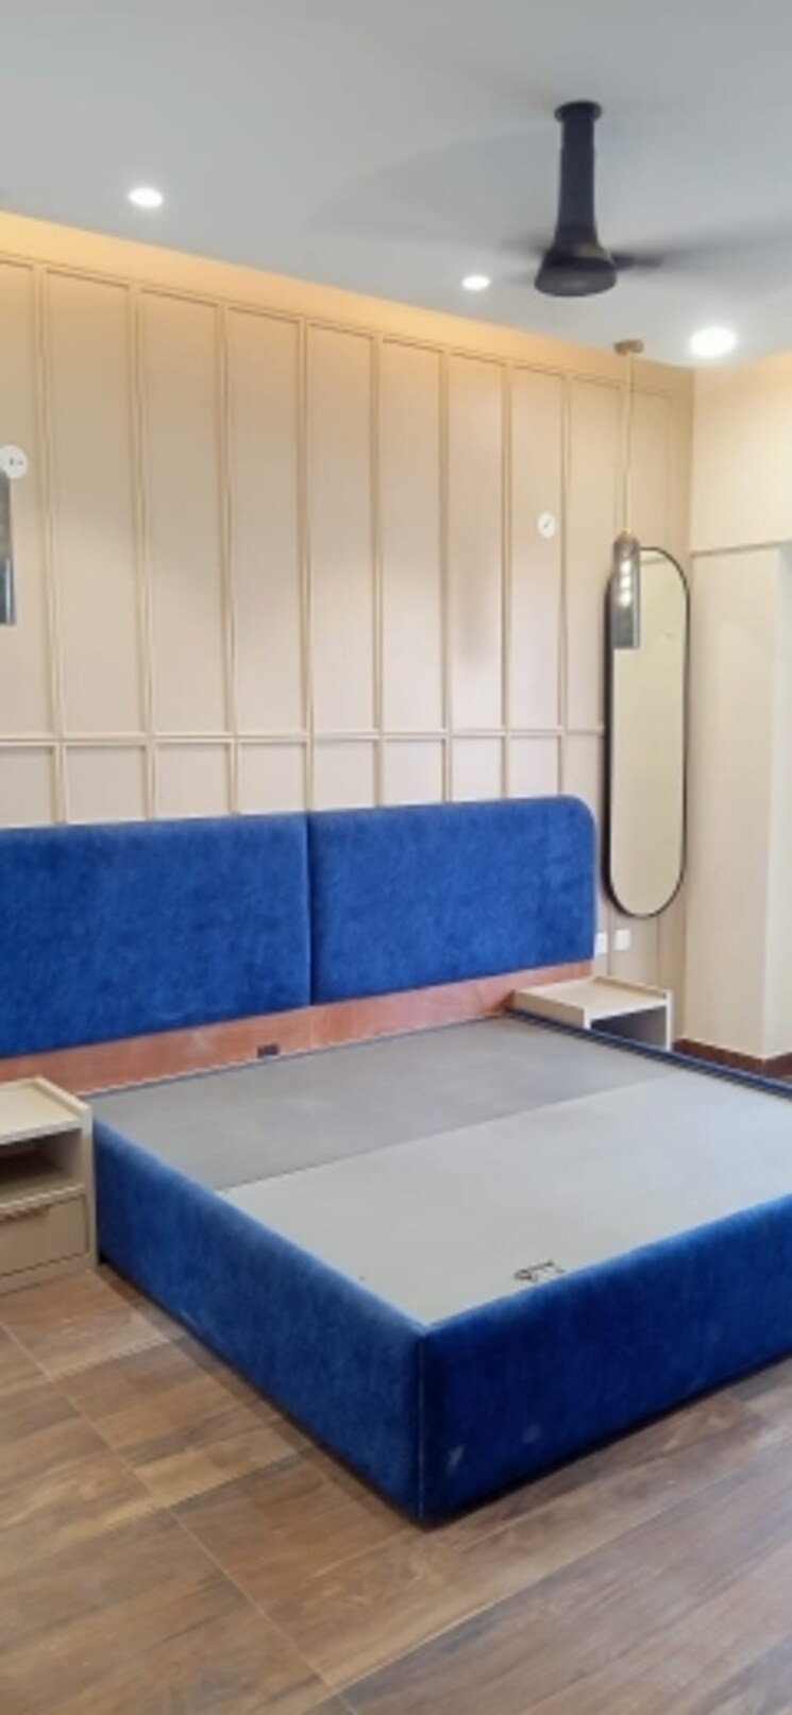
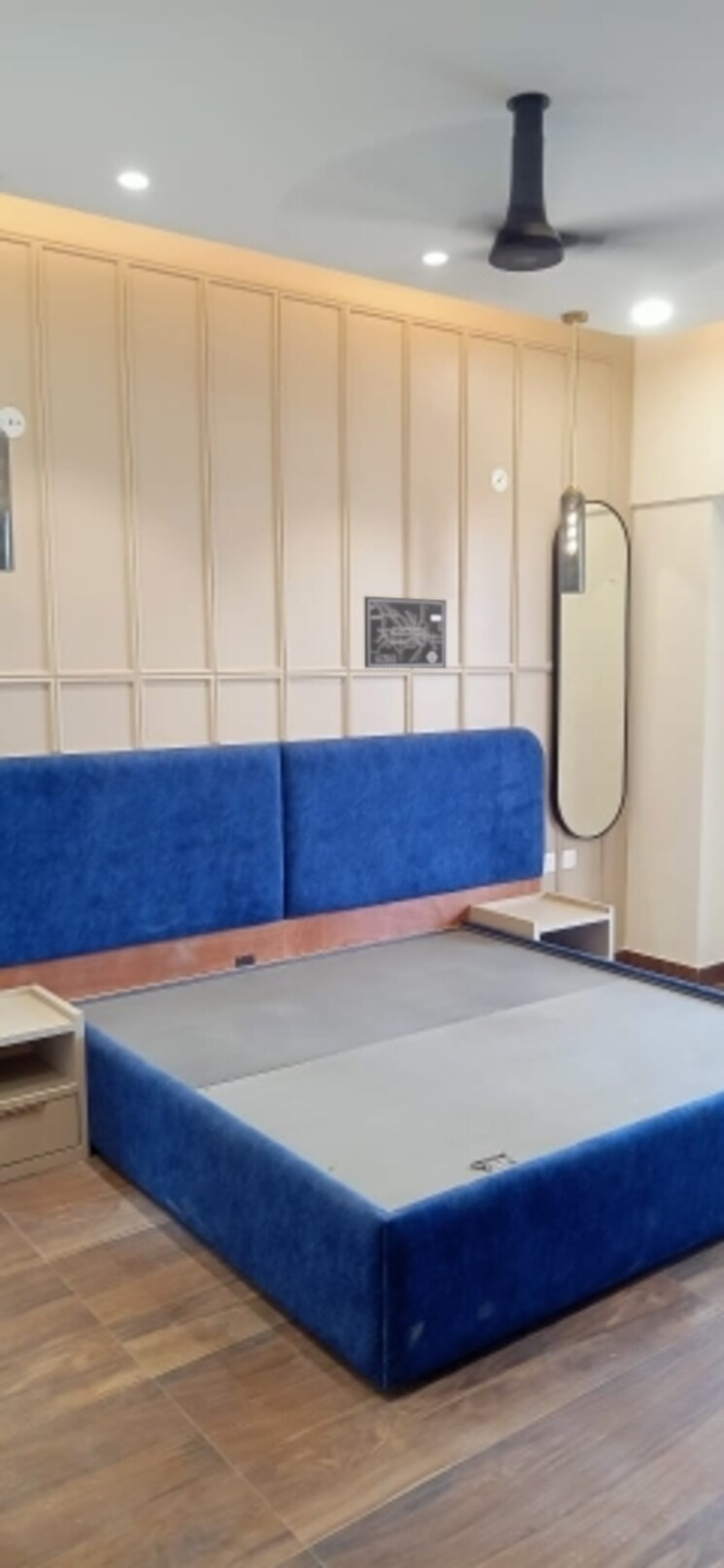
+ wall art [363,596,447,669]
